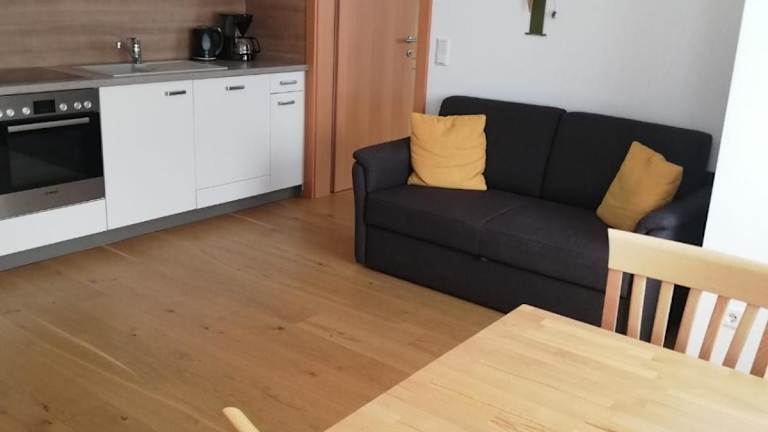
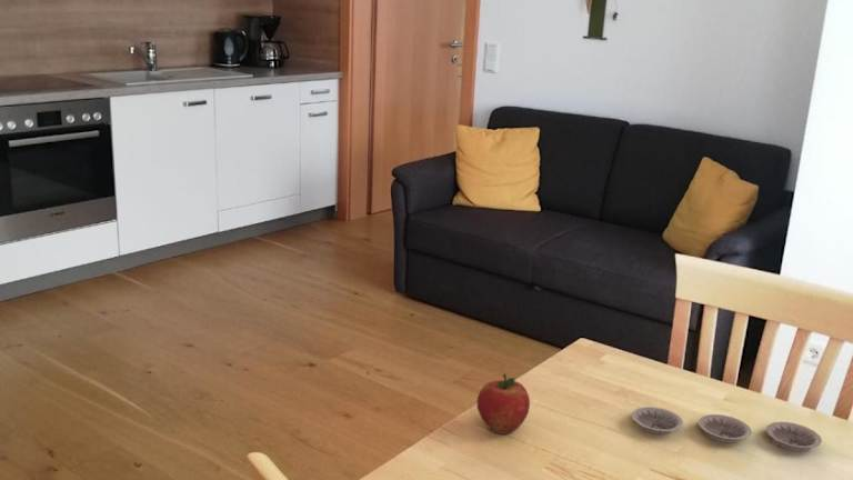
+ apple [476,373,531,436]
+ plate [631,406,823,452]
